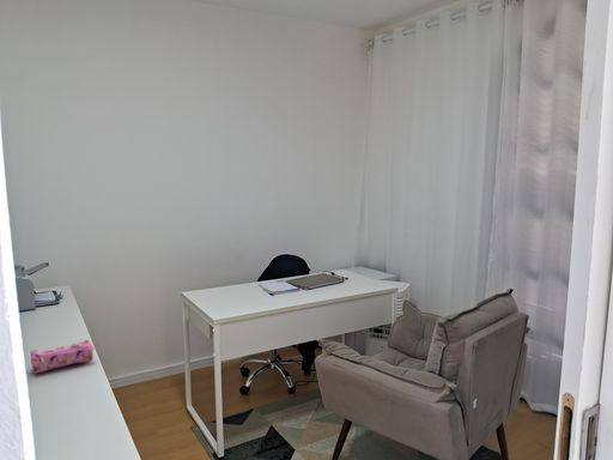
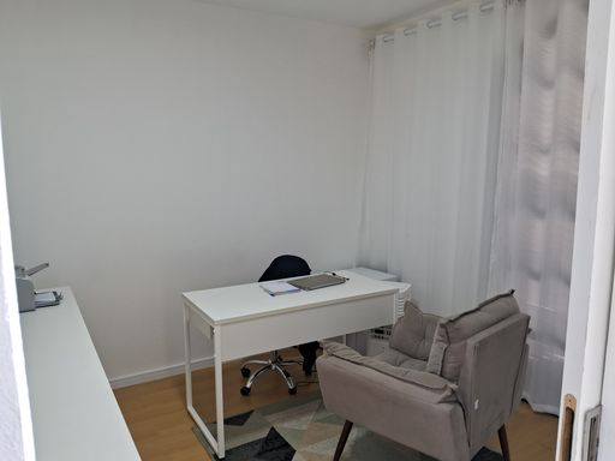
- pencil case [30,339,96,375]
